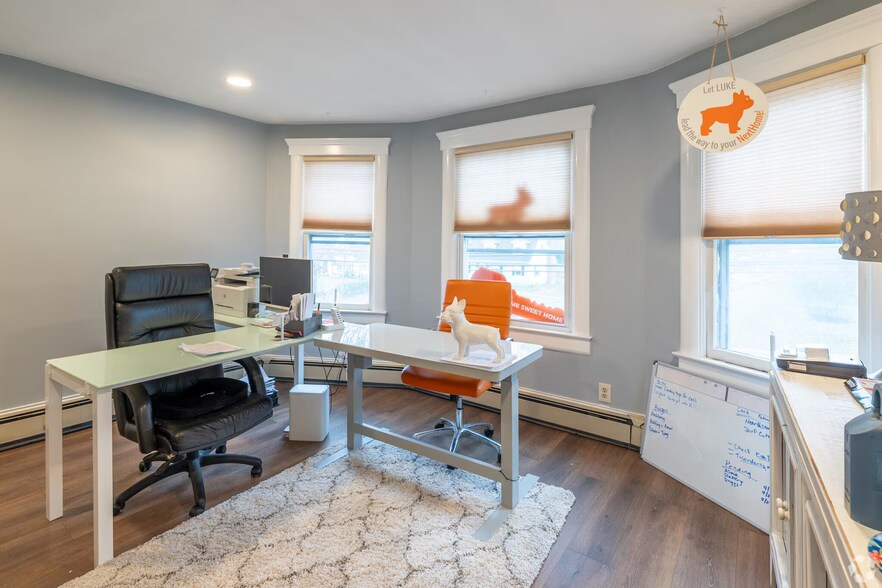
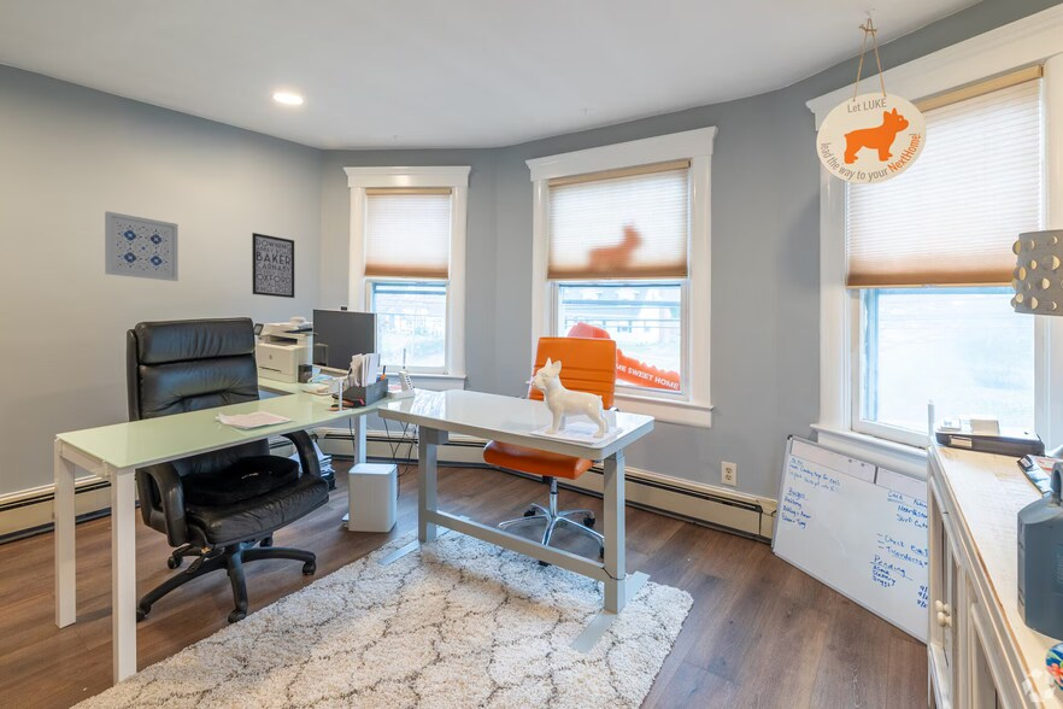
+ wall art [251,232,295,299]
+ wall art [104,210,180,282]
